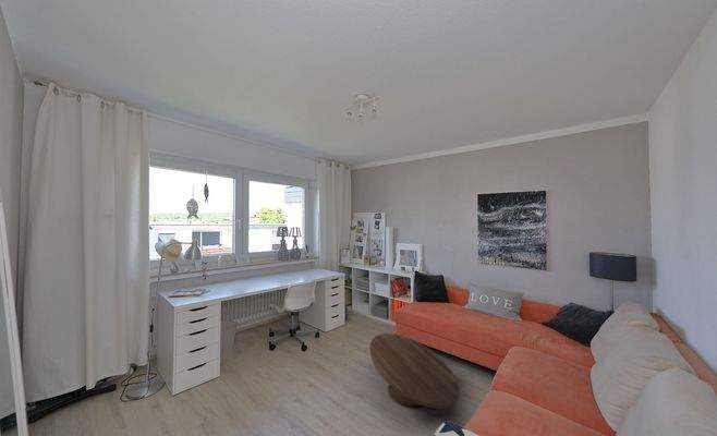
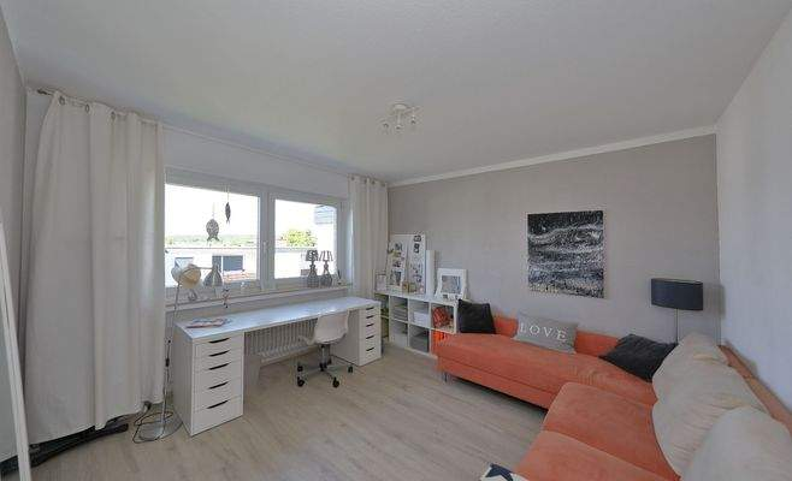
- coffee table [368,332,460,410]
